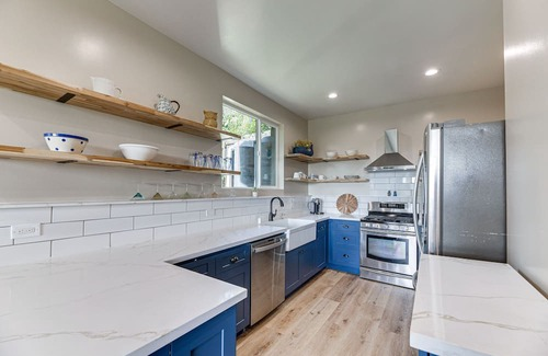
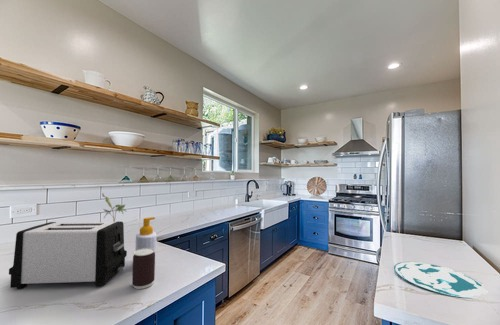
+ plate [393,261,489,299]
+ plant [101,192,127,222]
+ beverage can [131,248,156,290]
+ toaster [8,221,128,290]
+ soap bottle [135,216,157,263]
